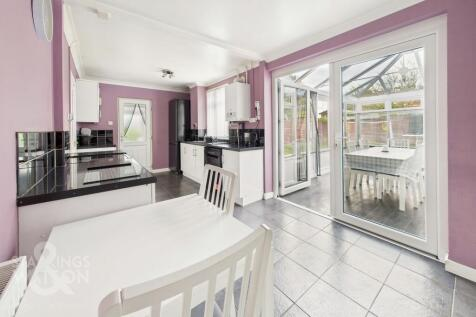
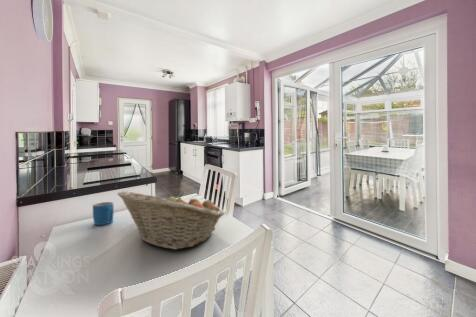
+ mug [92,201,115,226]
+ fruit basket [116,190,226,251]
